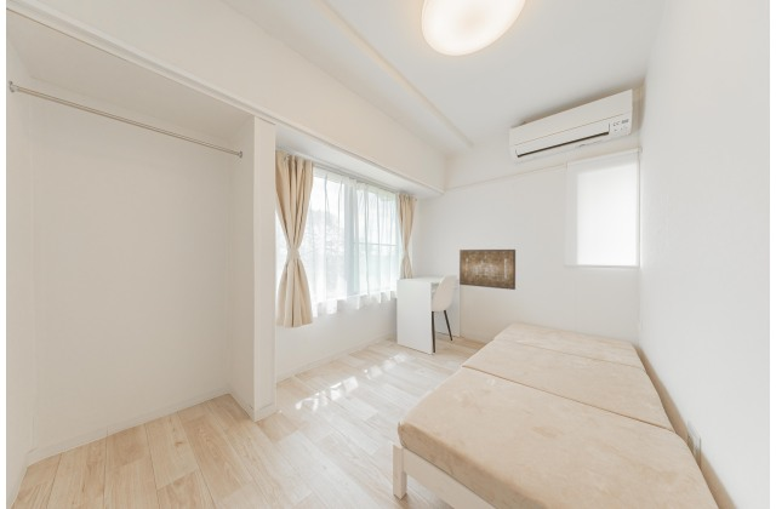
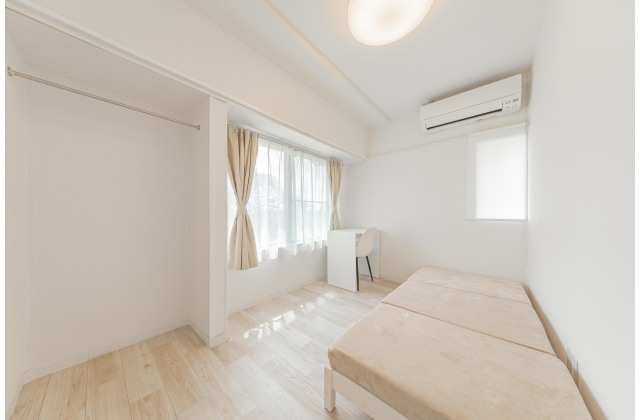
- wall art [458,248,517,291]
